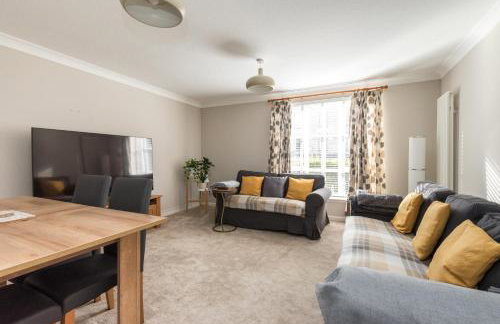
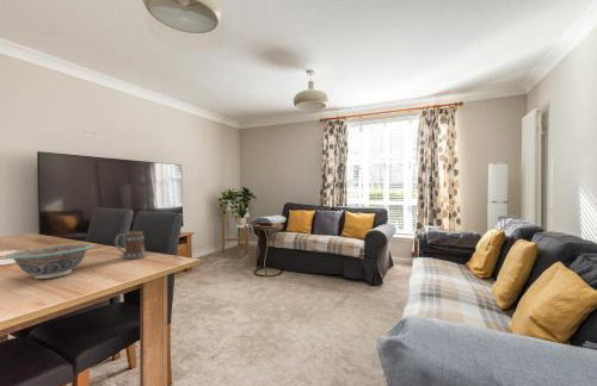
+ mug [113,230,147,260]
+ decorative bowl [5,243,94,280]
